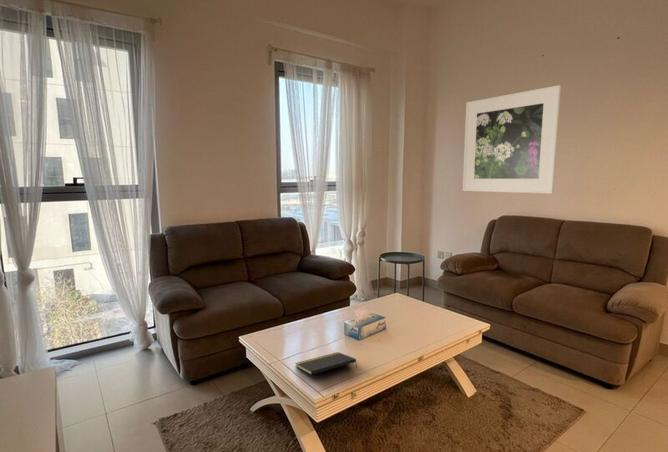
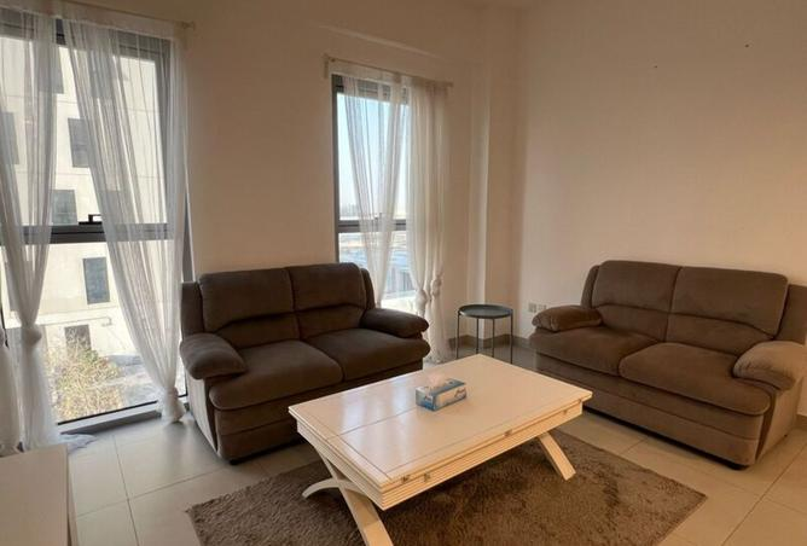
- notepad [294,351,358,376]
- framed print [462,84,562,195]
